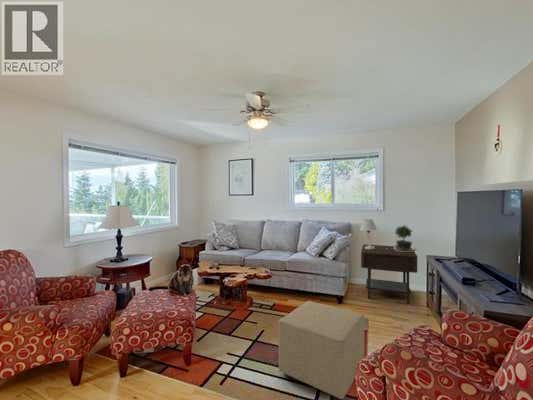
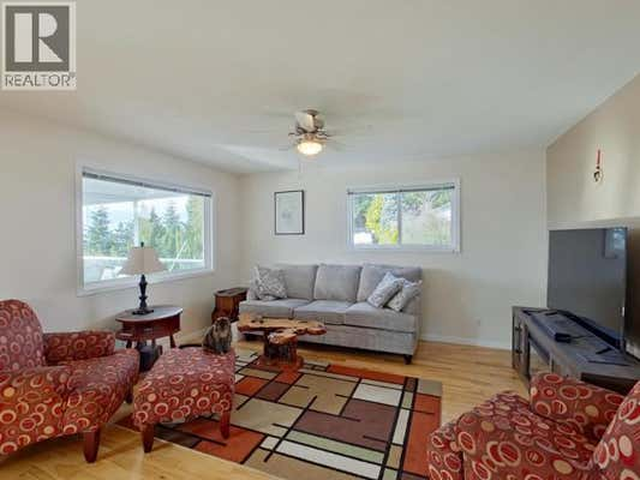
- ottoman [277,300,365,400]
- side table [360,243,418,305]
- table lamp [359,218,378,249]
- potted plant [386,224,417,252]
